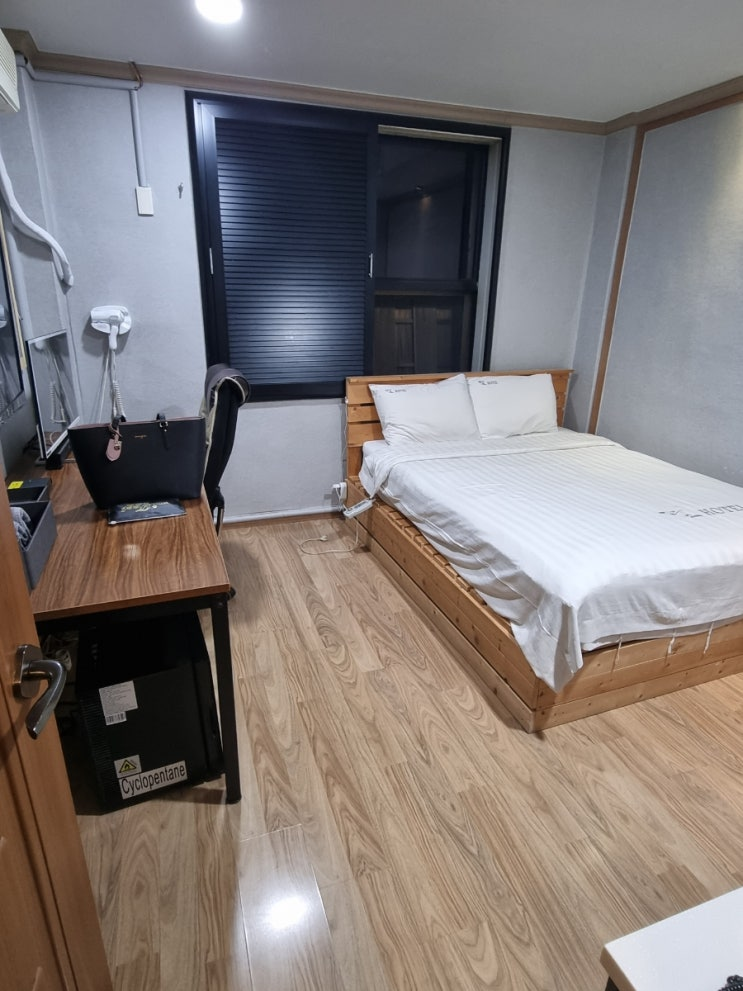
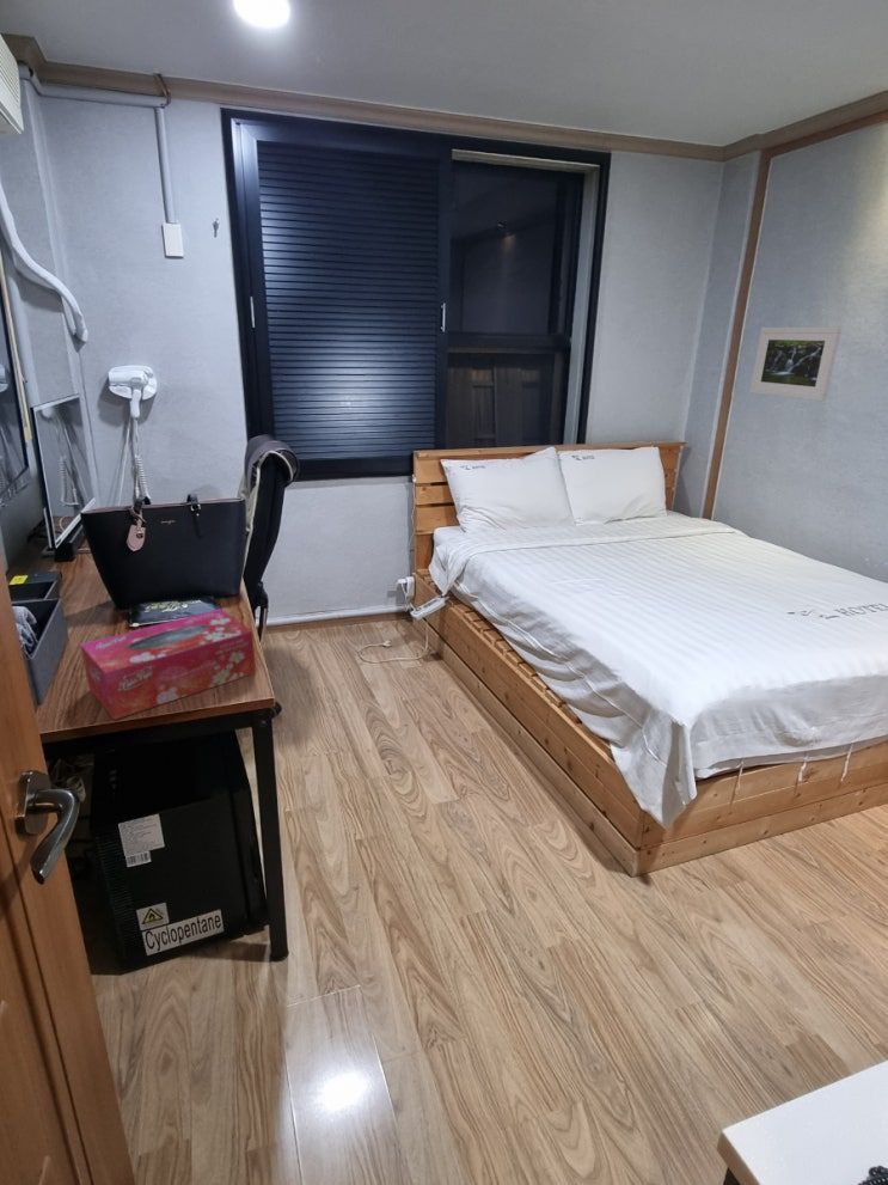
+ tissue box [79,607,257,721]
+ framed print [748,326,843,402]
